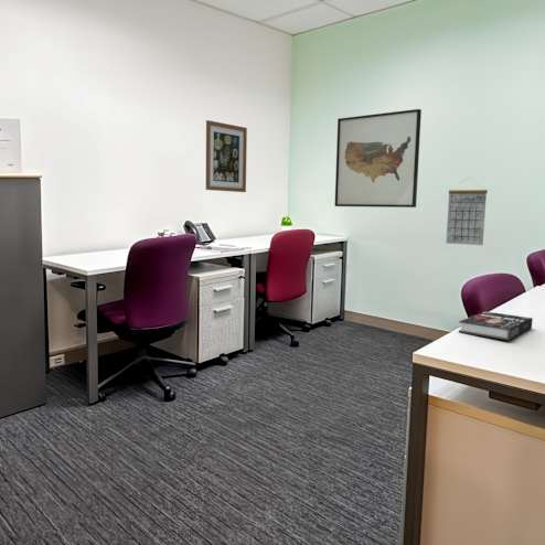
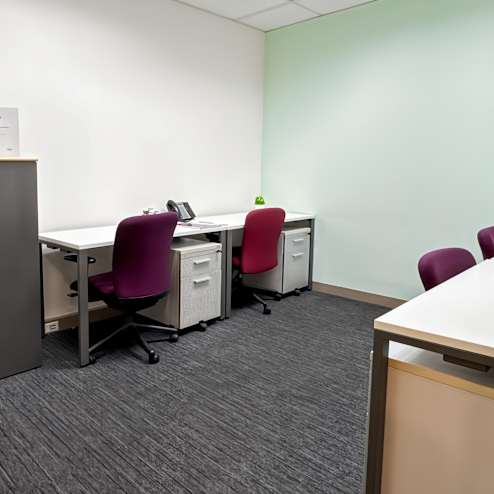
- book [458,310,534,341]
- wall art [334,108,423,209]
- calendar [445,178,489,246]
- wall art [205,119,248,193]
